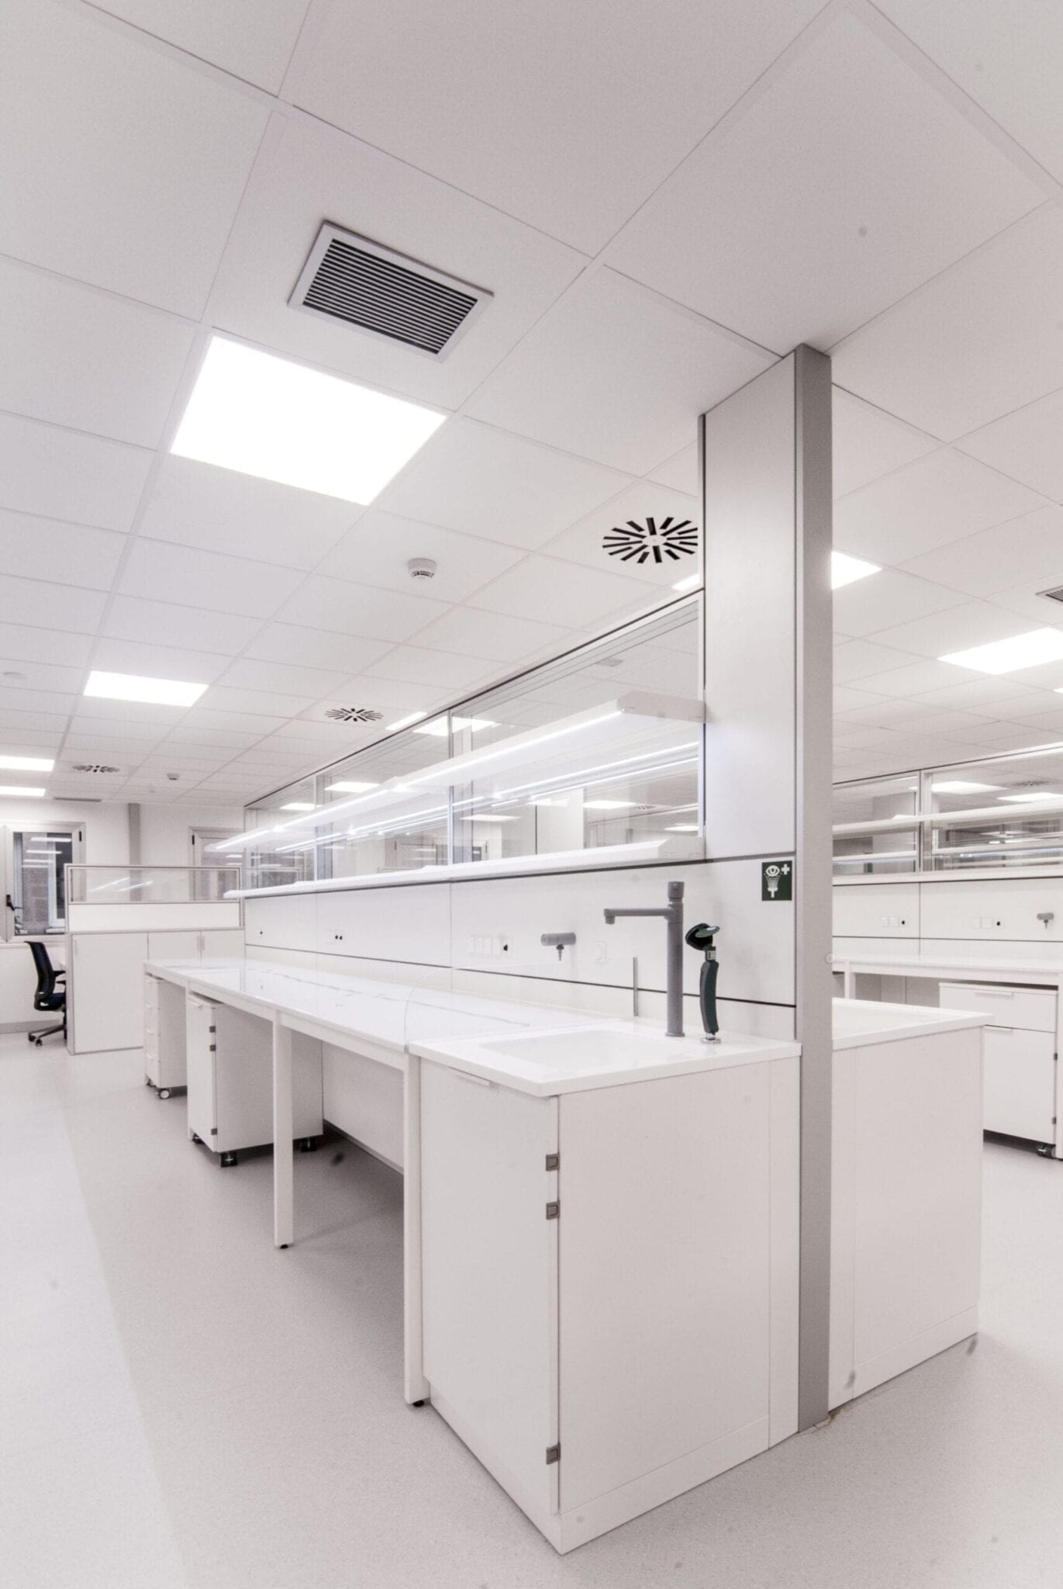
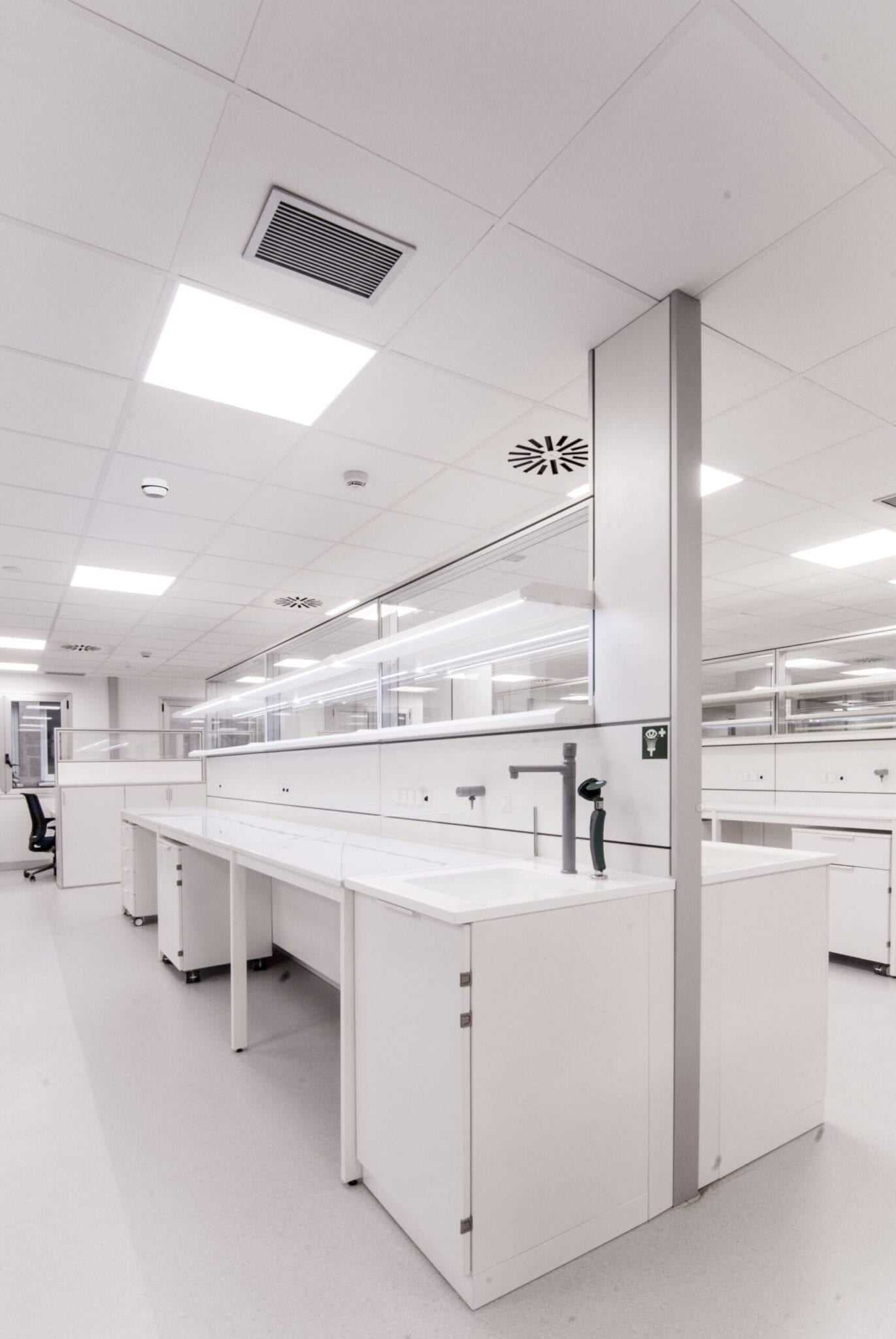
+ smoke detector [141,477,169,499]
